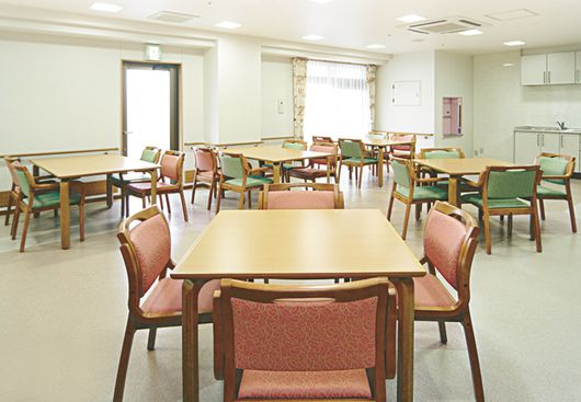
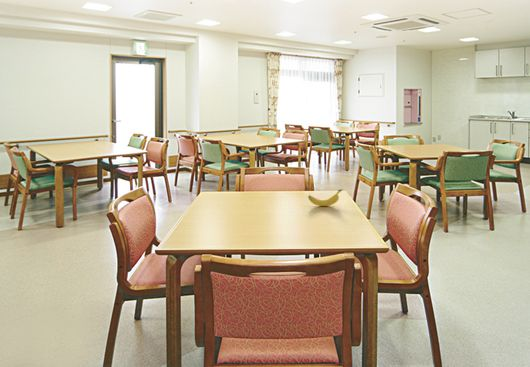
+ banana [307,188,344,207]
